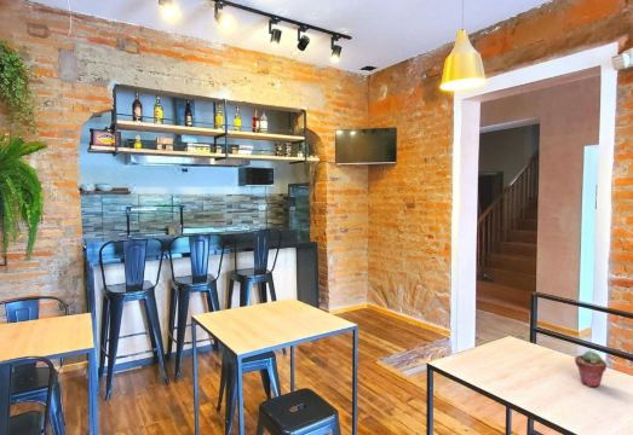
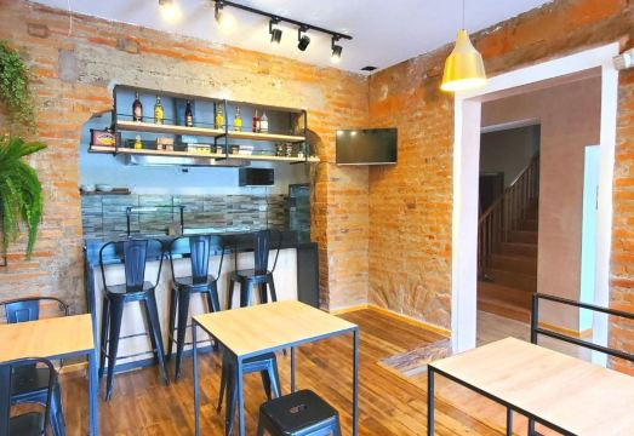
- potted succulent [574,350,608,388]
